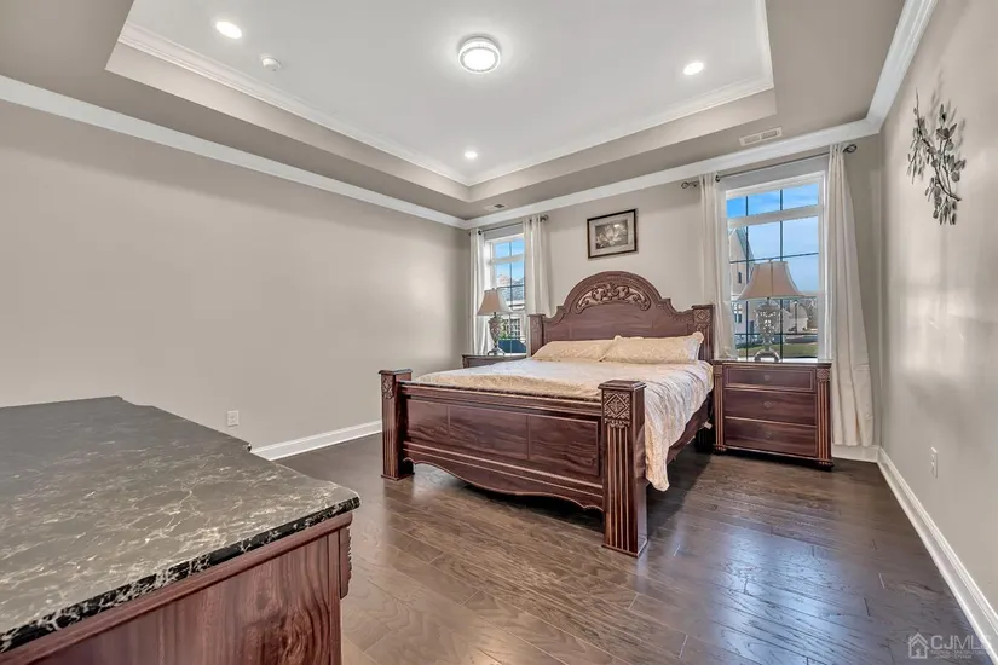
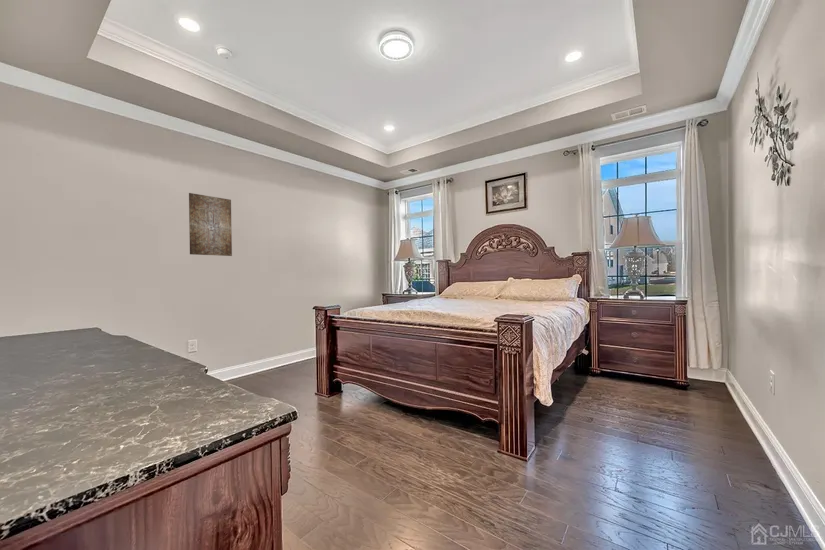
+ wall art [188,192,233,257]
